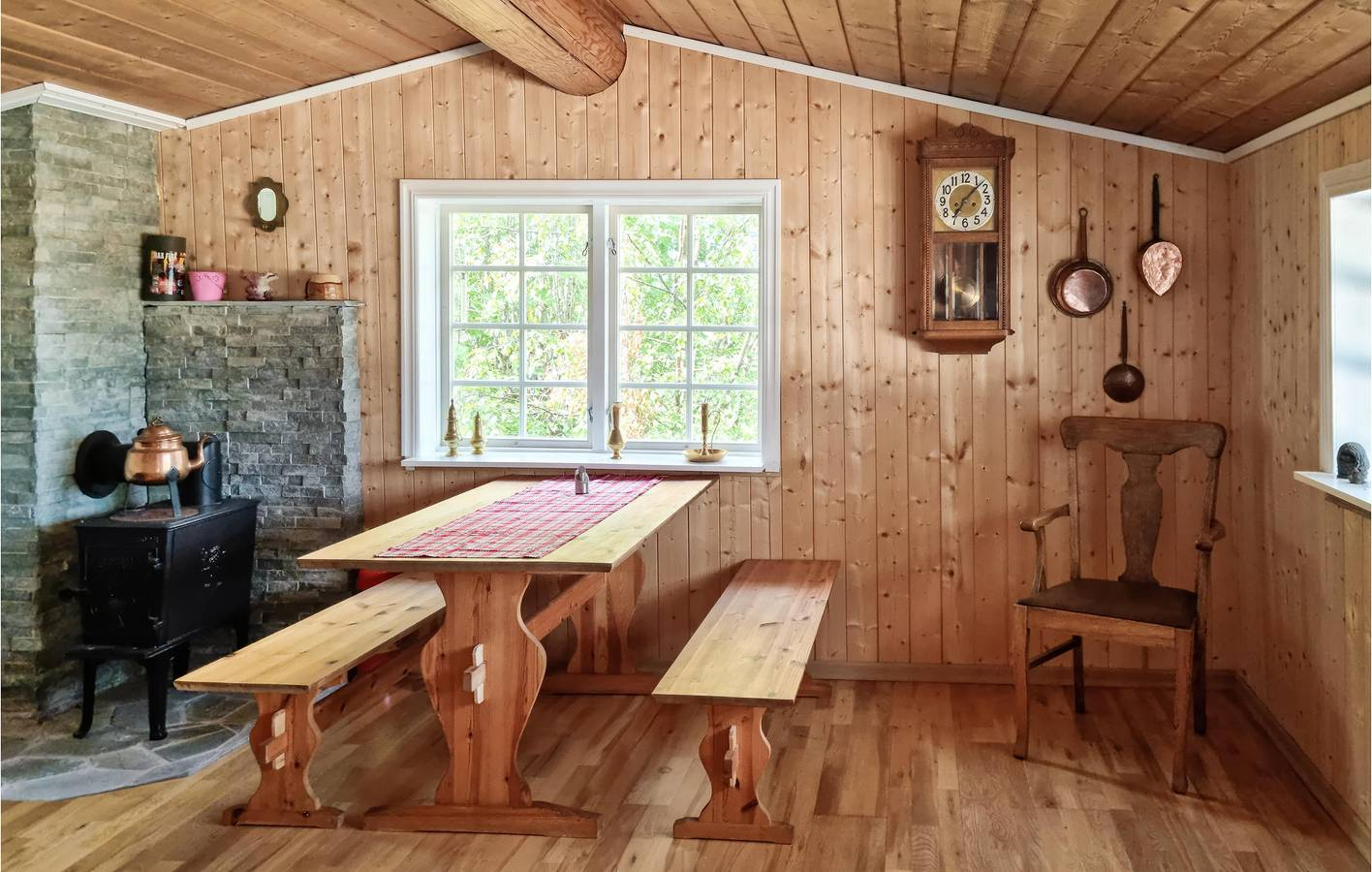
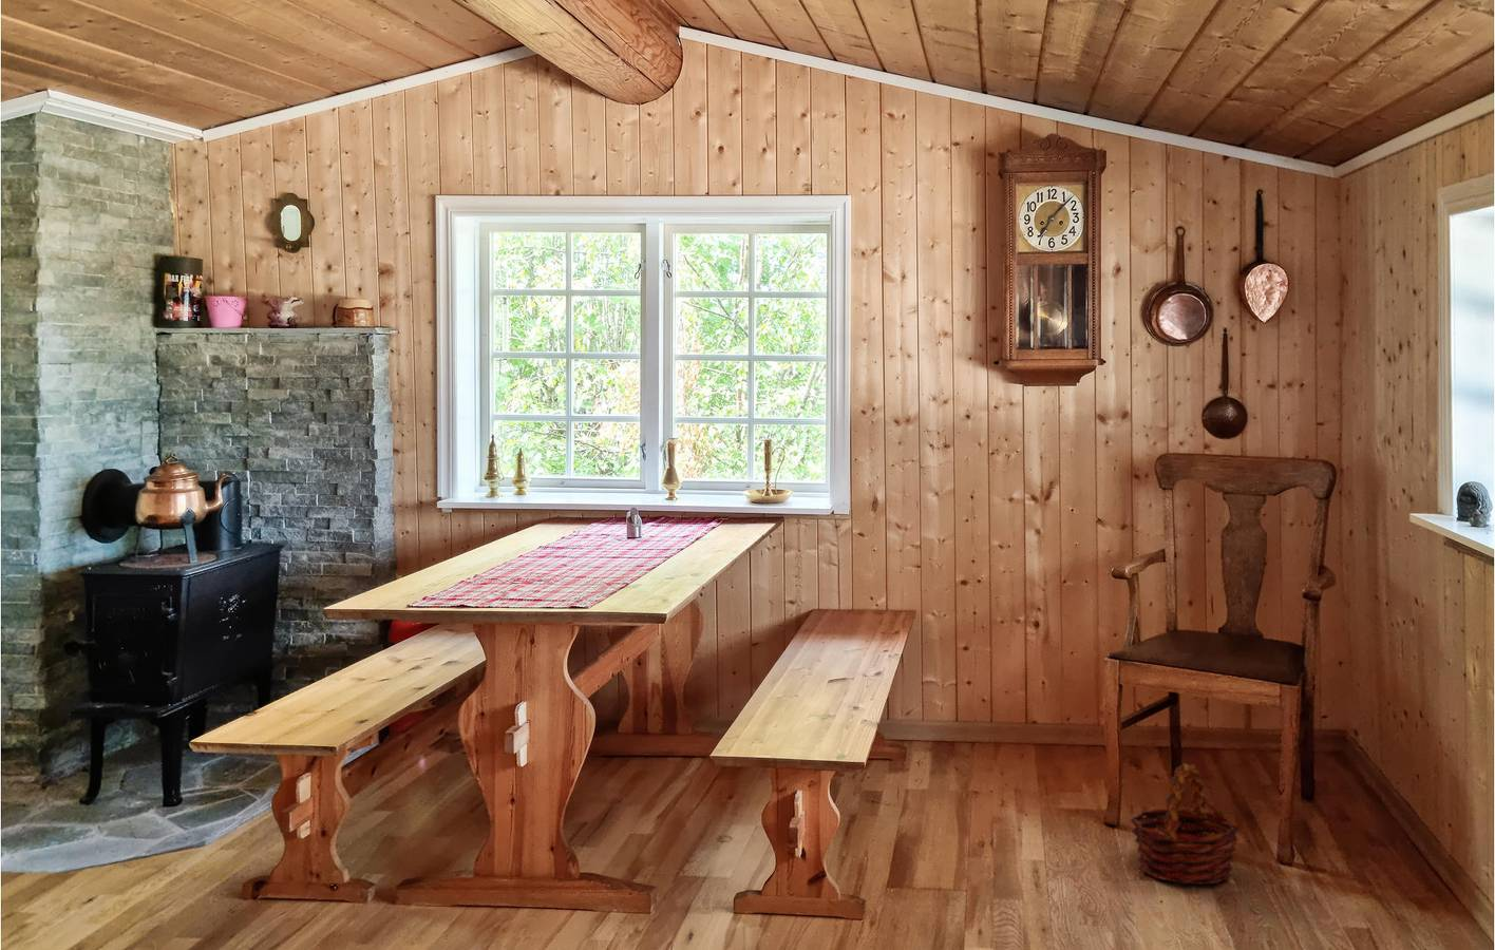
+ basket [1130,763,1241,886]
